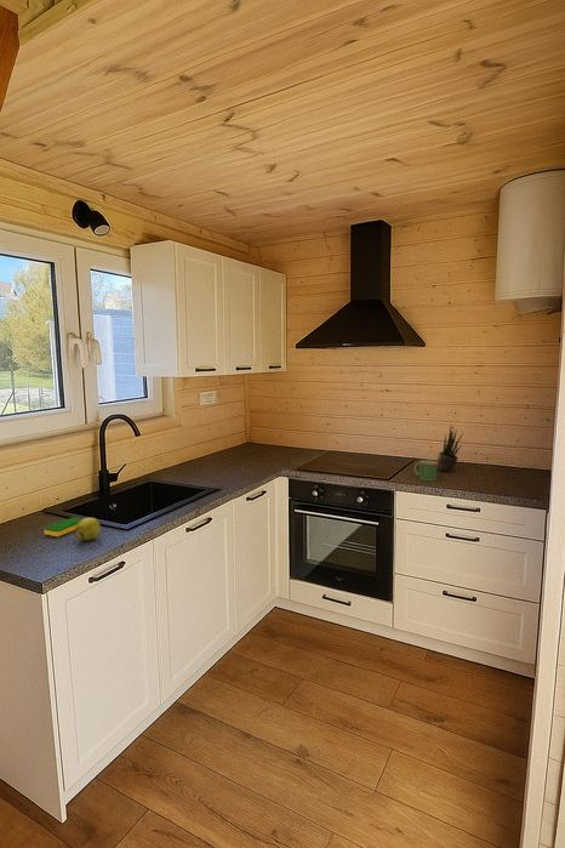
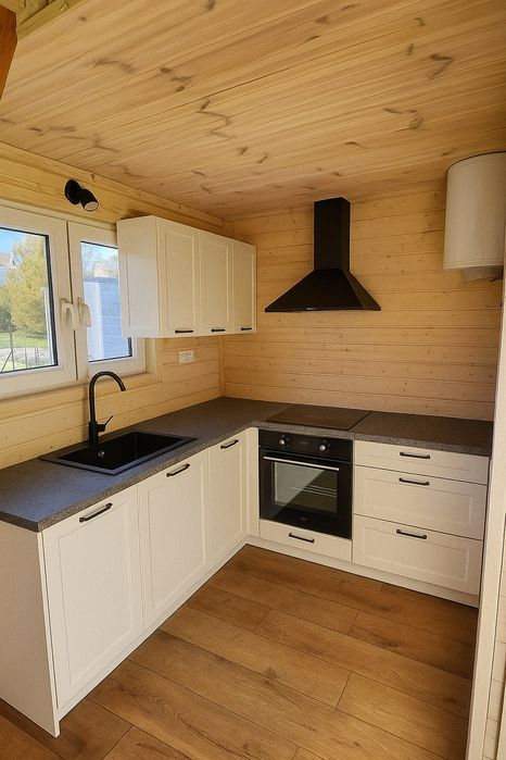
- potted plant [435,425,464,473]
- dish sponge [42,516,84,537]
- apple [74,517,102,541]
- mug [413,460,438,482]
